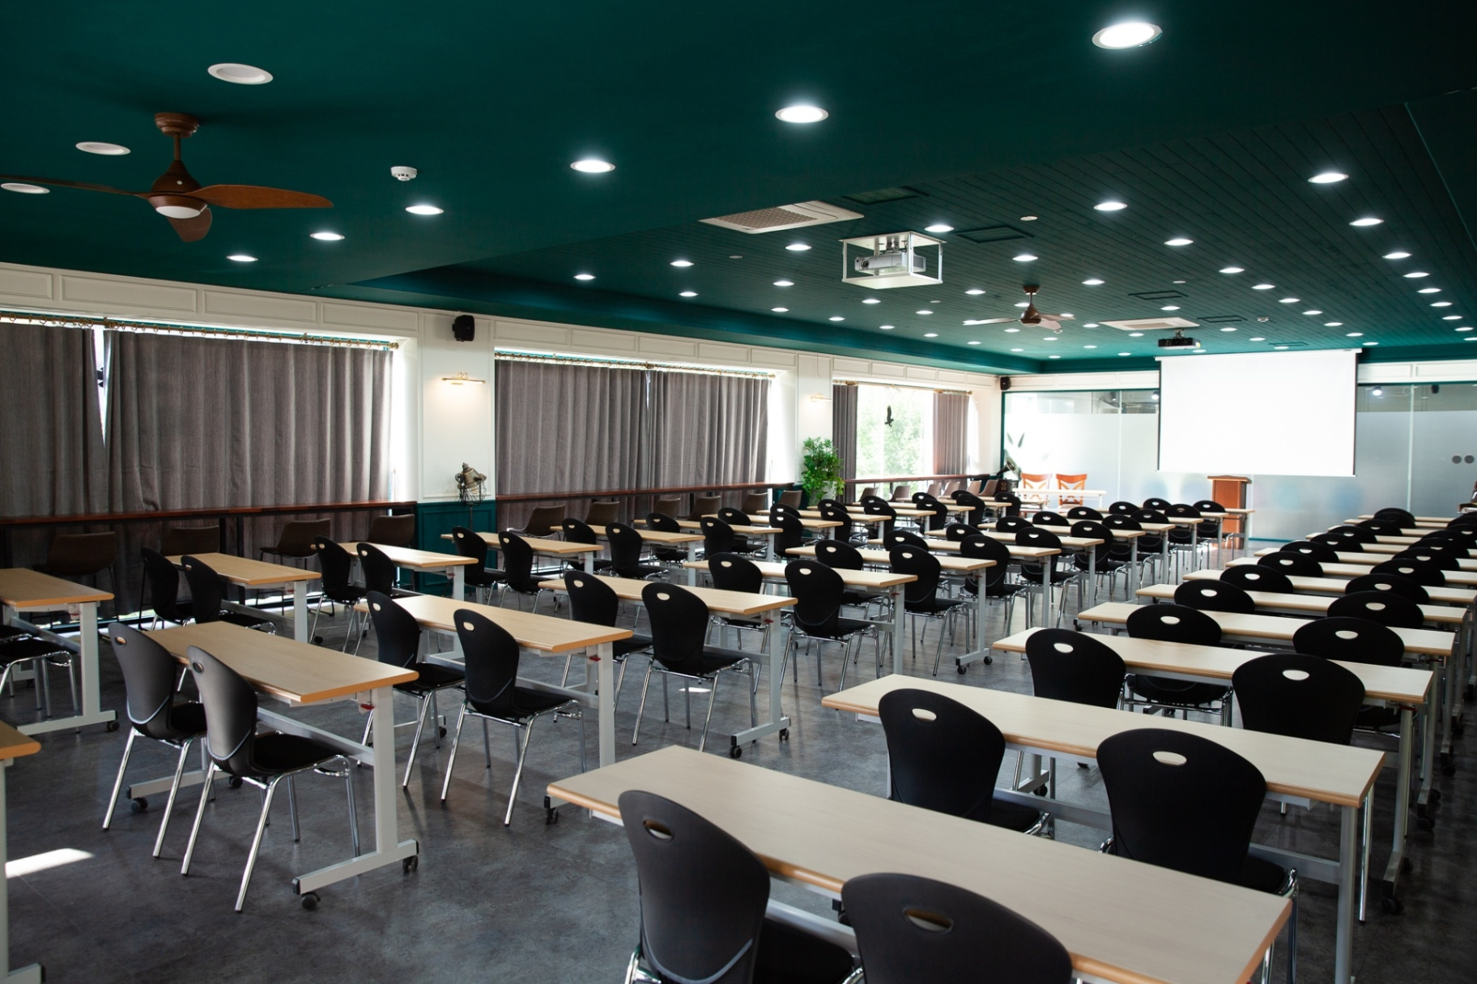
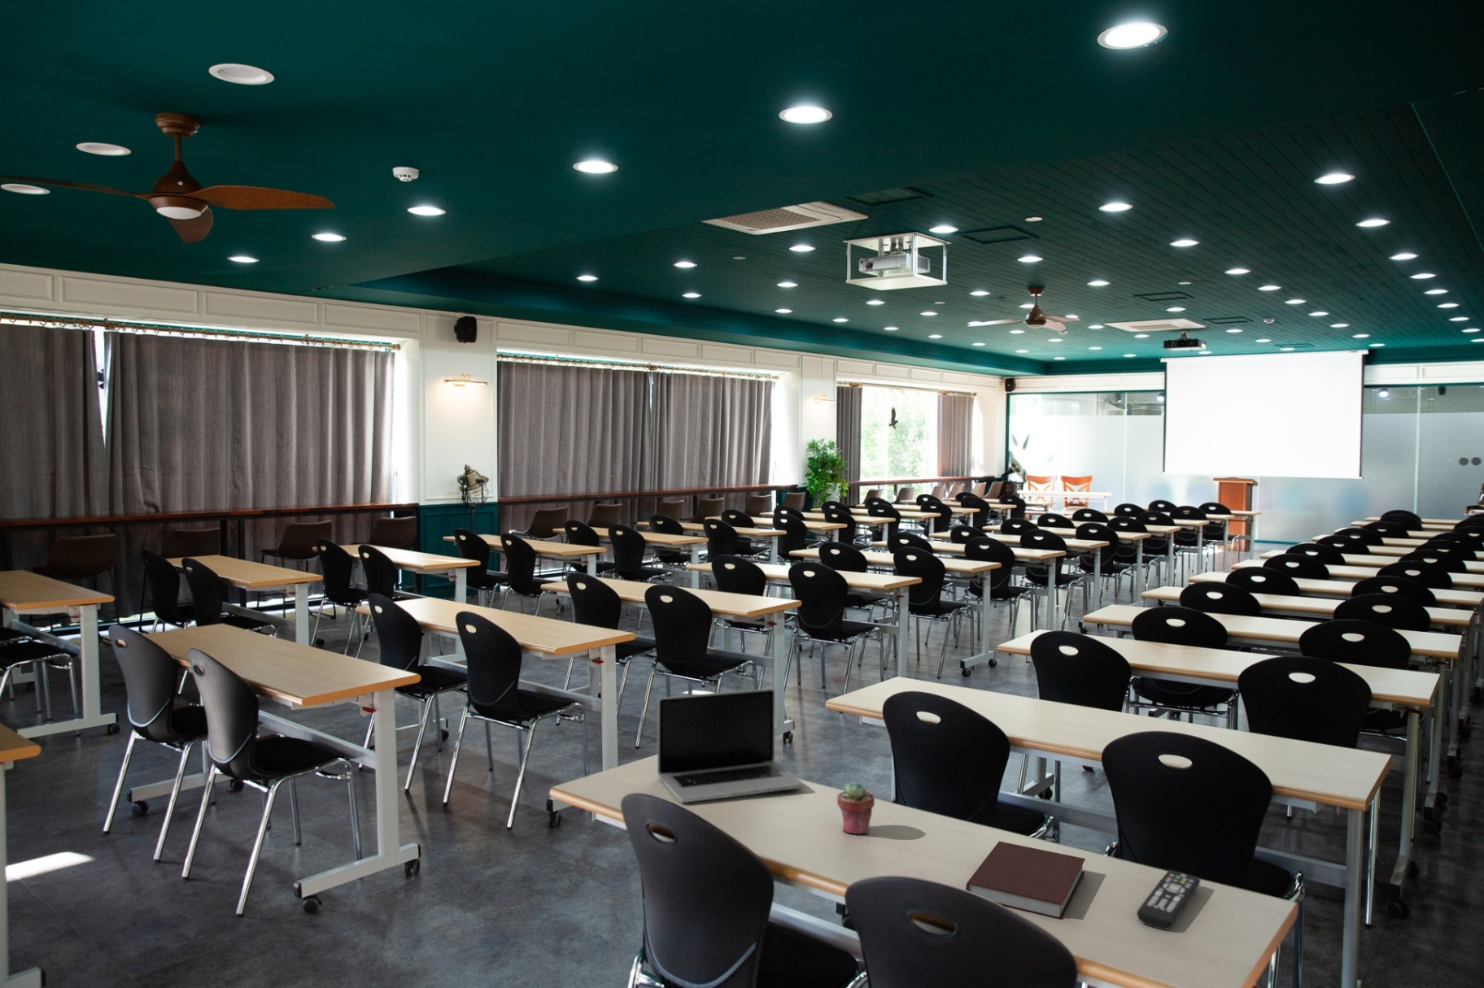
+ notebook [965,841,1086,921]
+ potted succulent [836,781,875,835]
+ laptop [656,688,805,804]
+ remote control [1135,869,1200,931]
